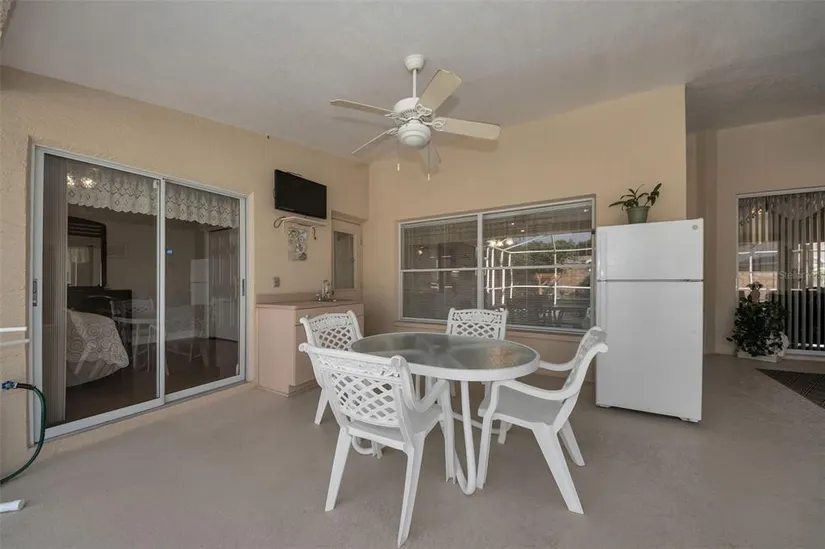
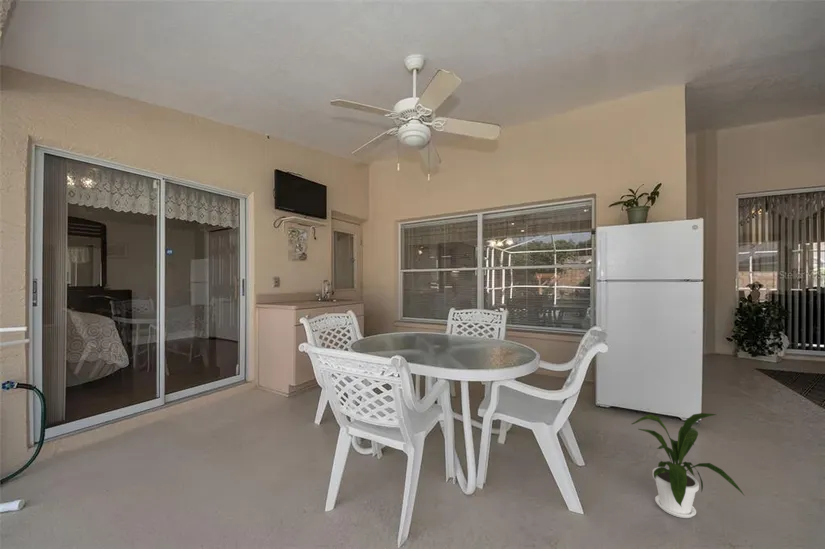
+ house plant [631,412,745,519]
